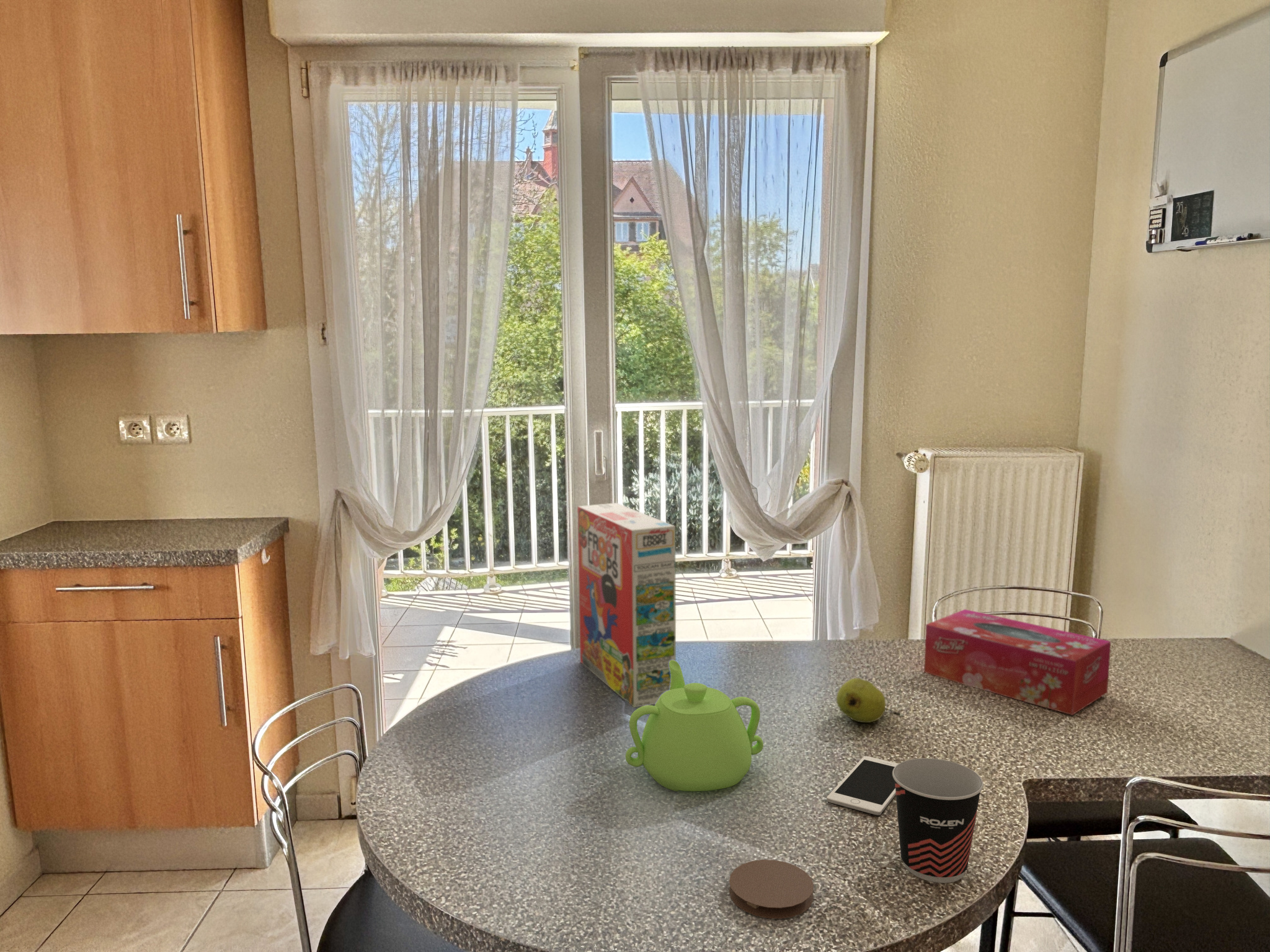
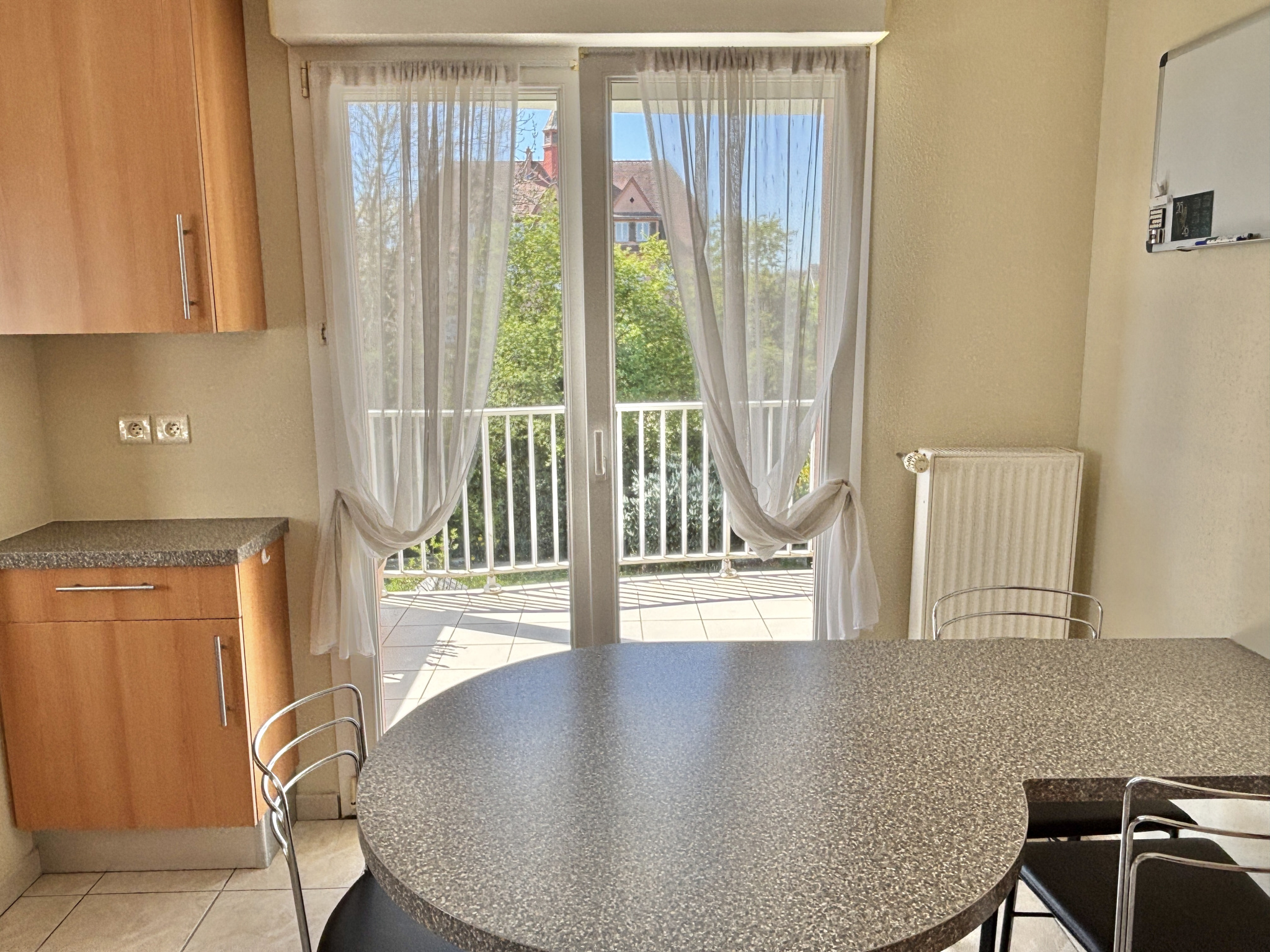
- fruit [836,677,902,723]
- cell phone [826,756,899,816]
- tissue box [923,609,1111,716]
- teapot [625,660,764,792]
- cereal box [577,502,677,708]
- coaster [729,859,814,919]
- cup [892,757,984,884]
